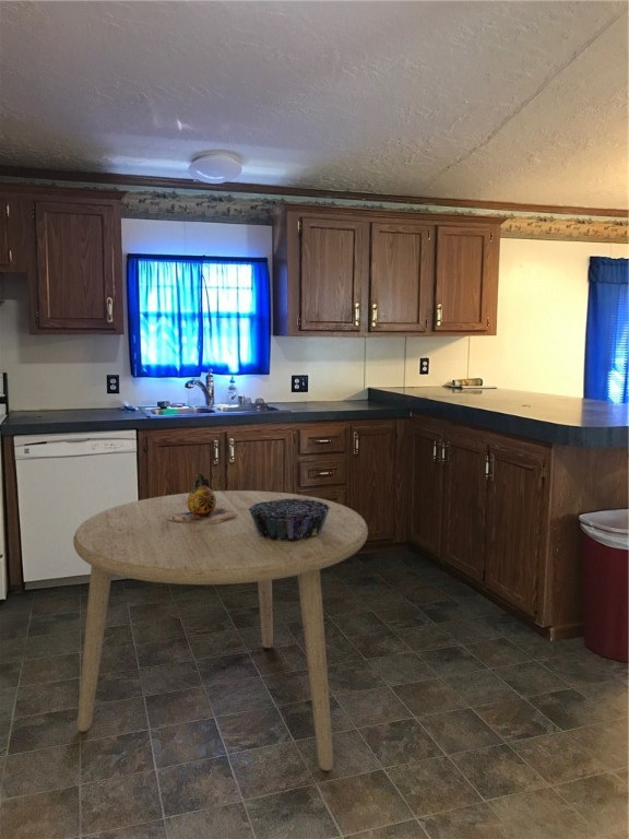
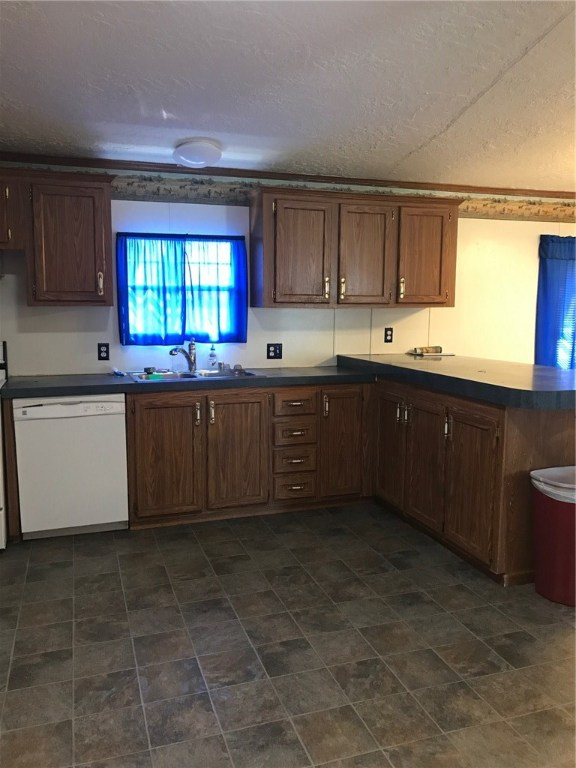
- decorative bowl [248,498,330,542]
- dining table [72,489,369,772]
- vase [167,473,238,524]
